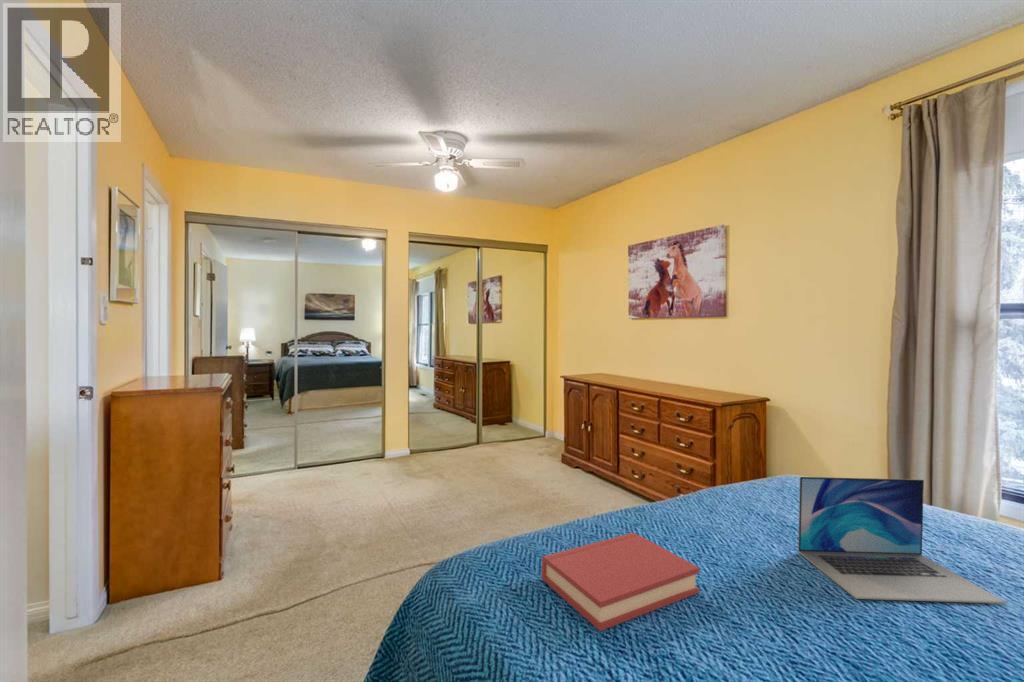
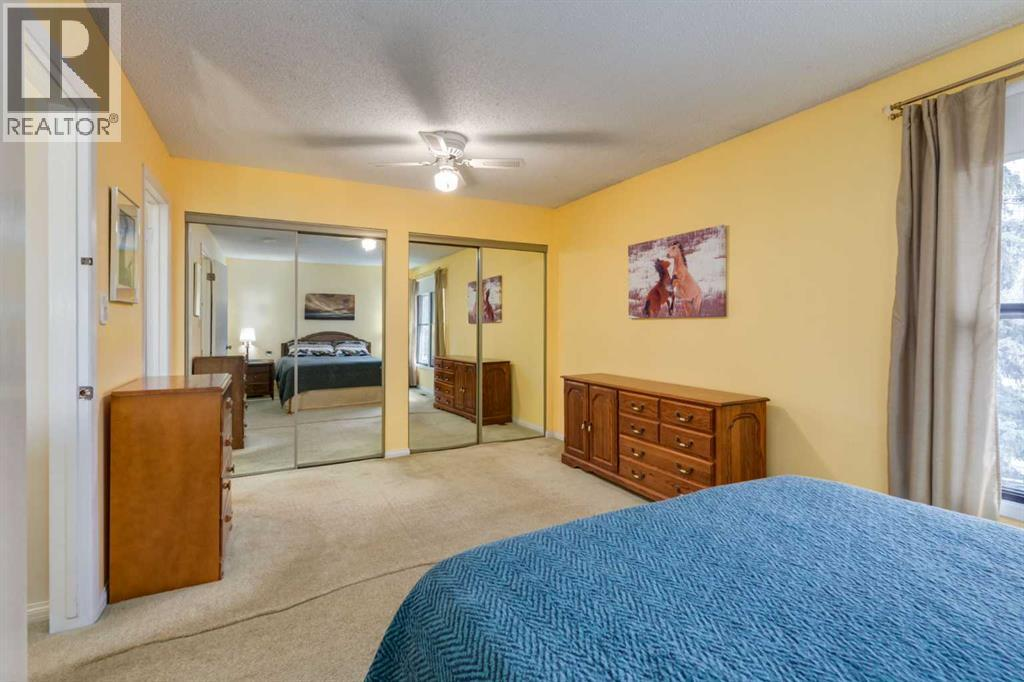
- hardback book [541,531,700,632]
- laptop [797,476,1007,605]
